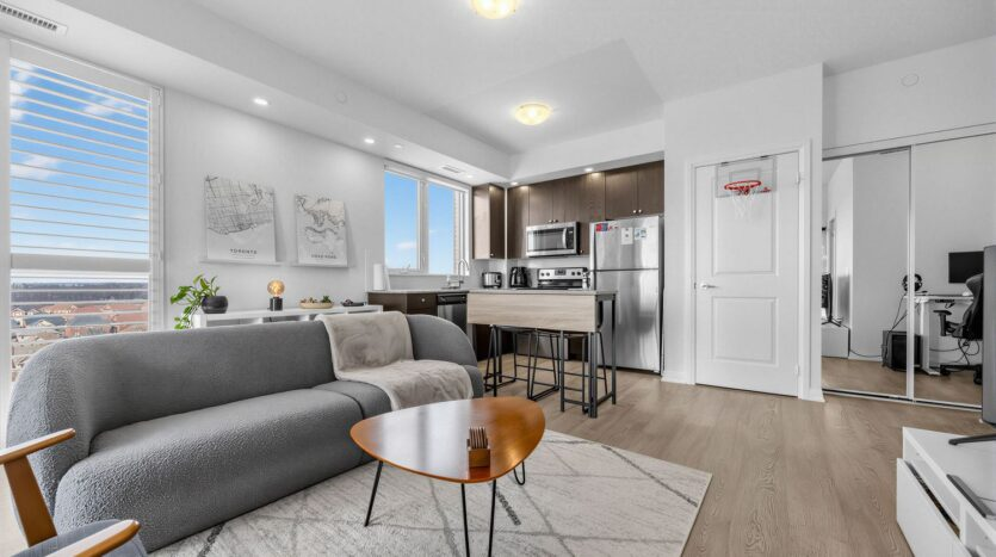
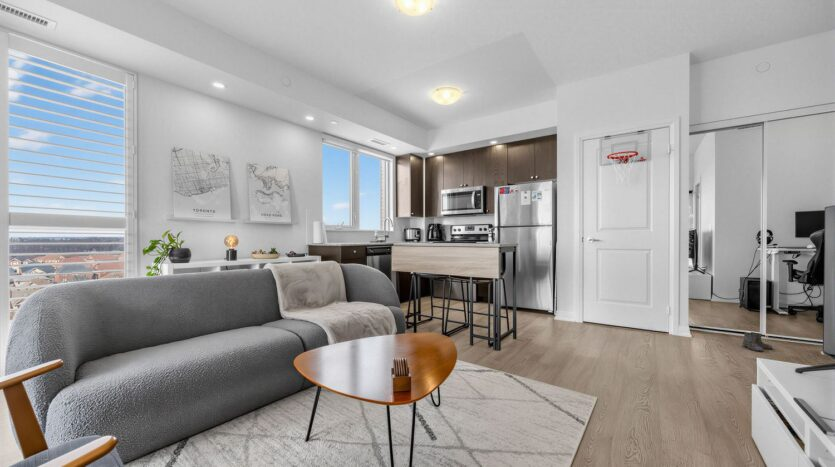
+ boots [741,331,774,353]
